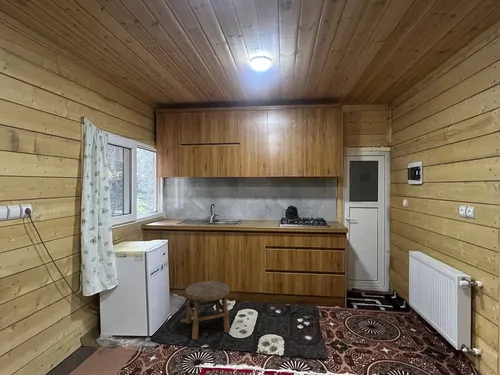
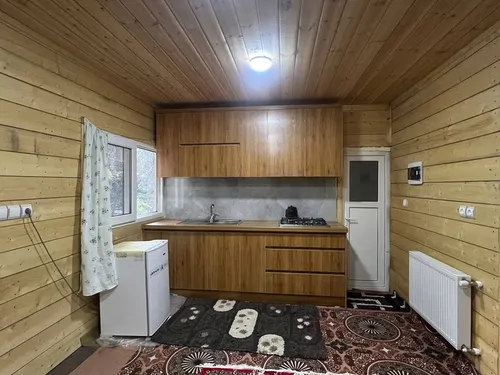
- stool [184,280,231,340]
